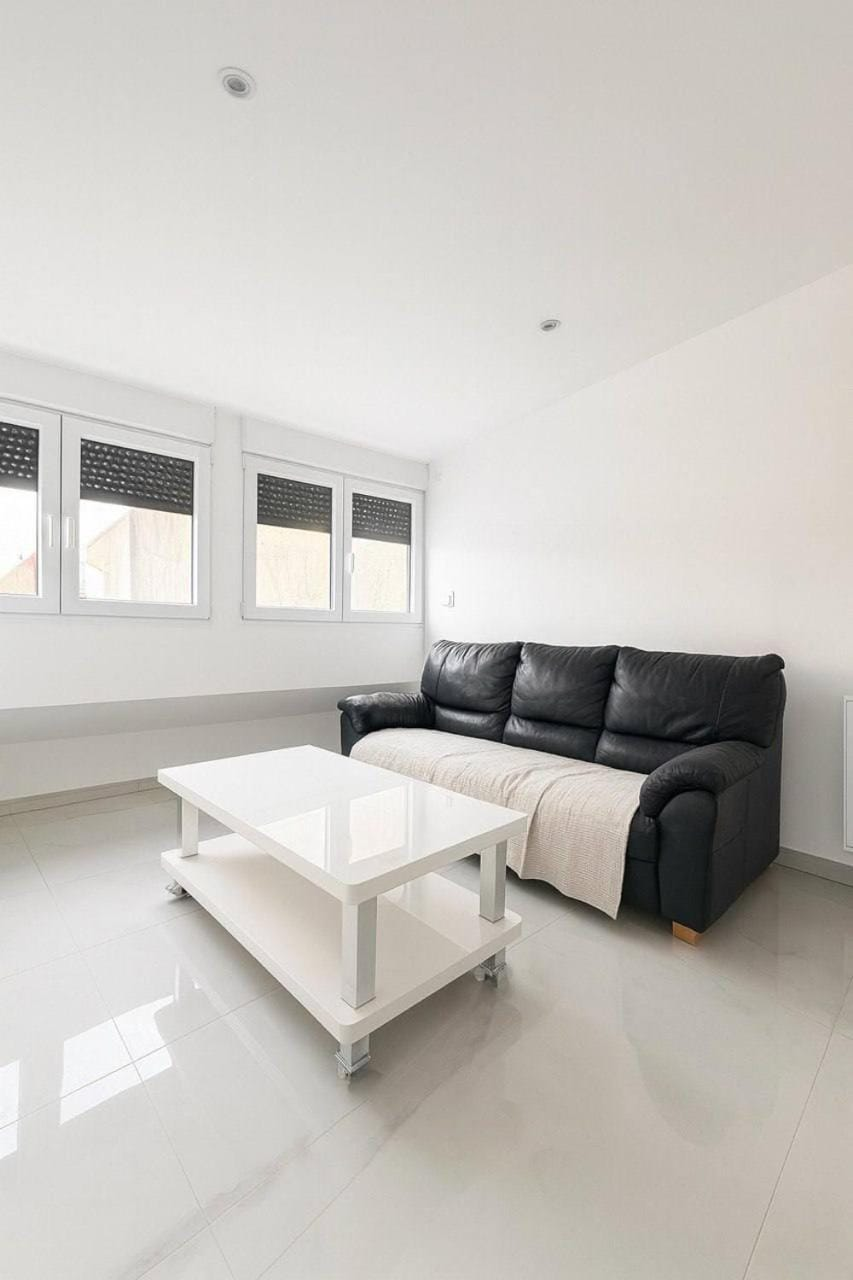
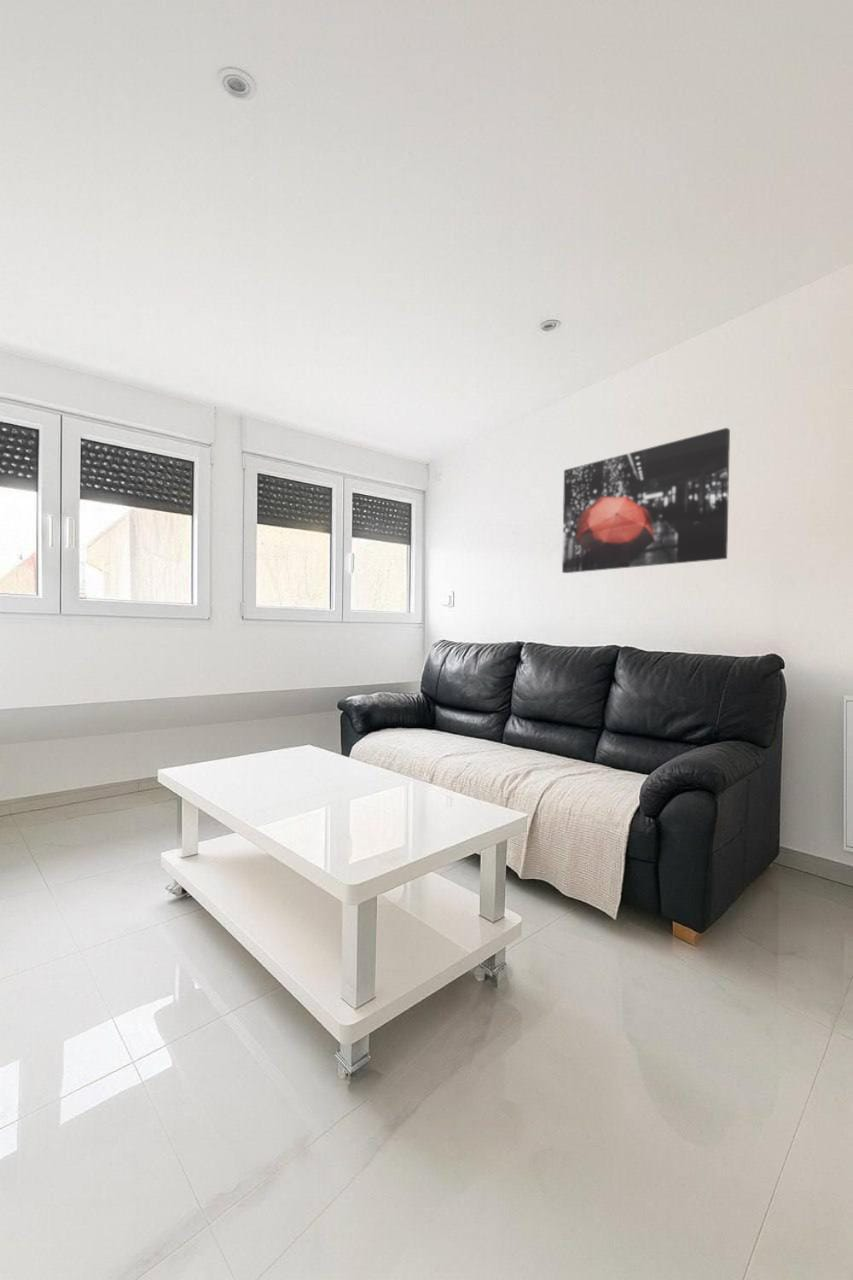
+ wall art [561,427,731,574]
